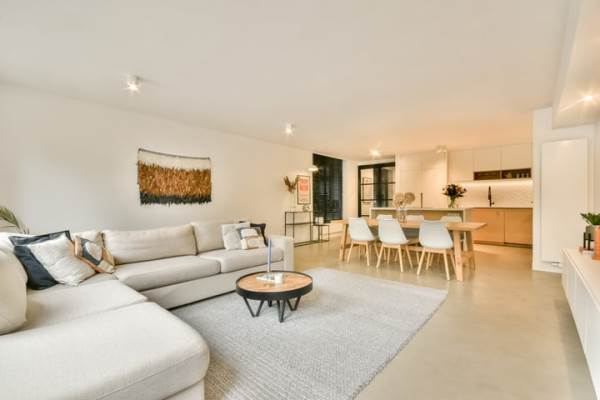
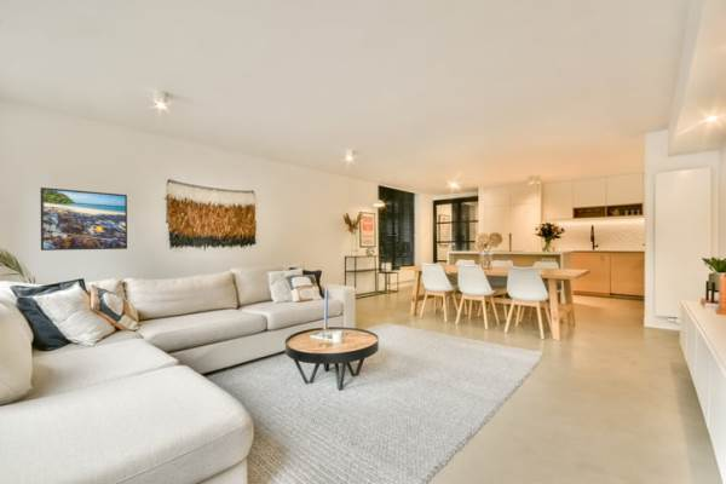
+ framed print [39,186,128,252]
